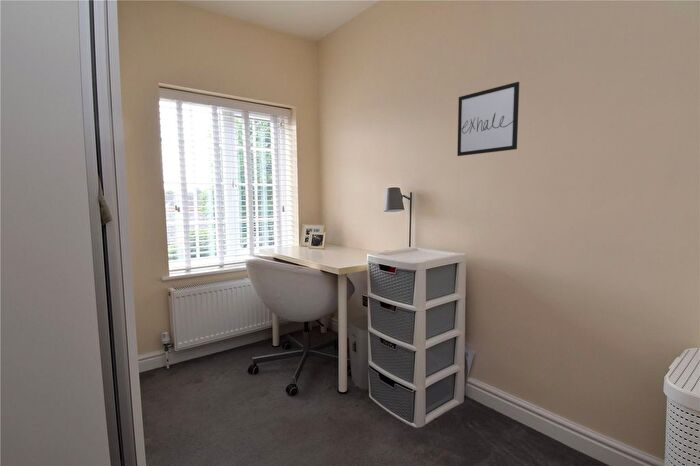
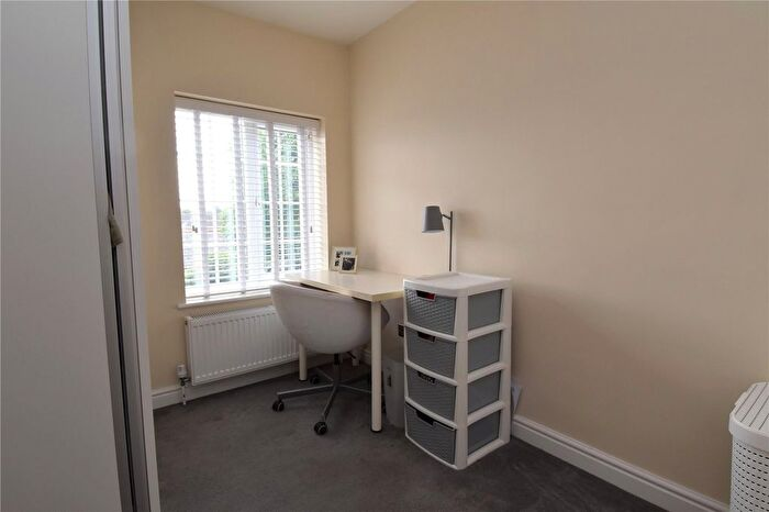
- wall art [456,81,520,157]
